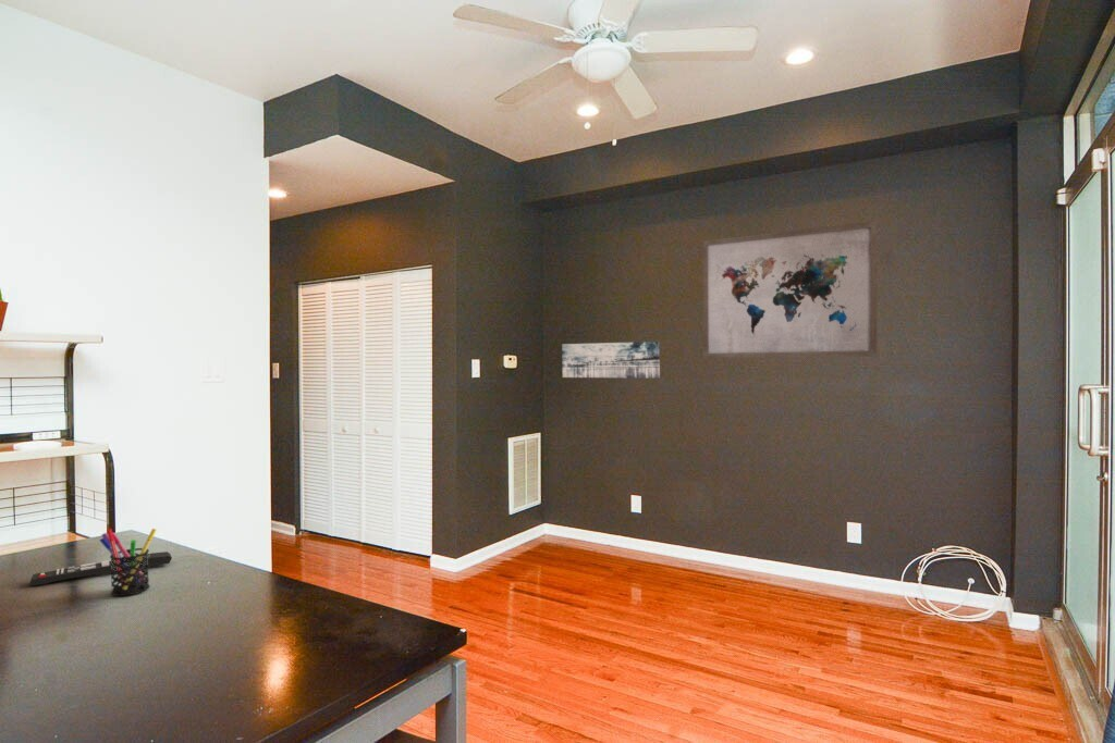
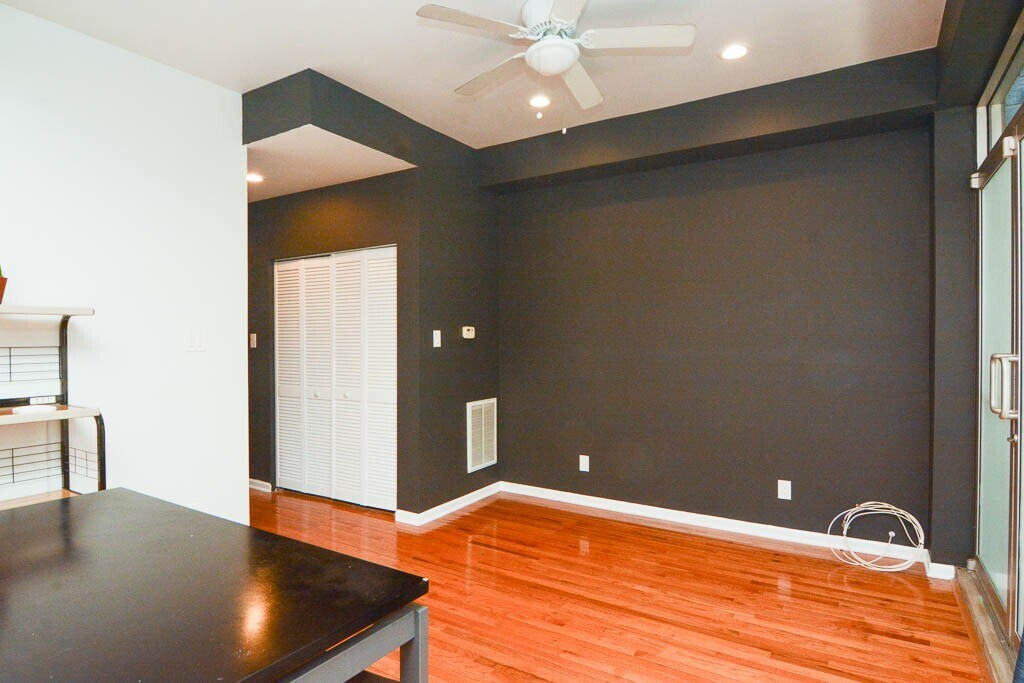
- wall art [701,221,878,359]
- remote control [29,550,173,586]
- pen holder [99,528,158,597]
- wall art [561,340,661,379]
